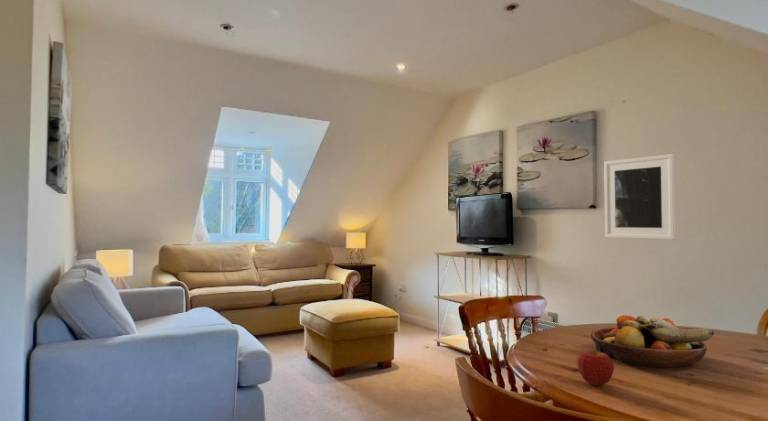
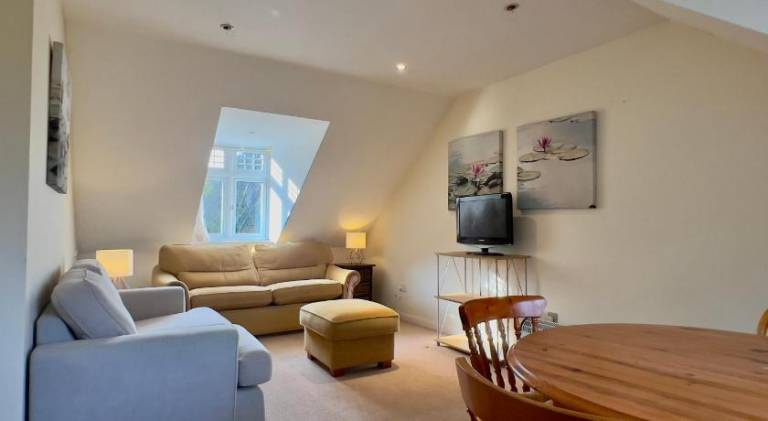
- apple [576,350,615,386]
- fruit bowl [590,314,715,369]
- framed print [603,153,676,241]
